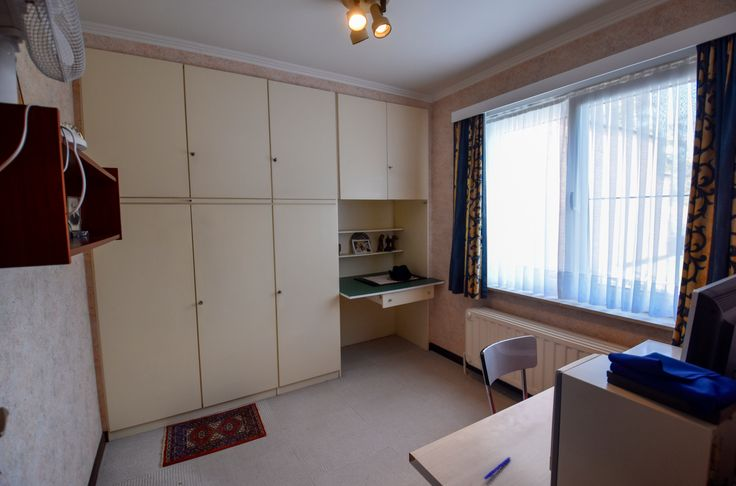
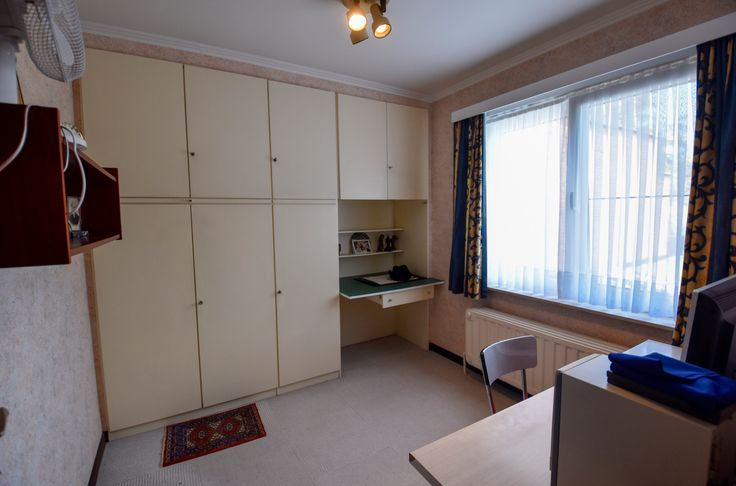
- pen [483,456,512,481]
